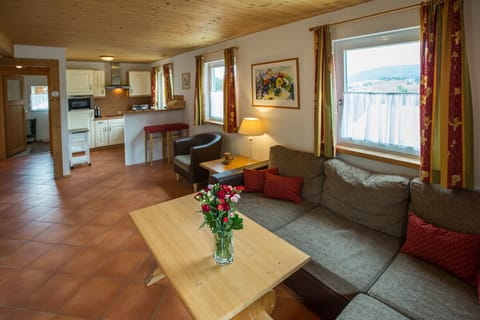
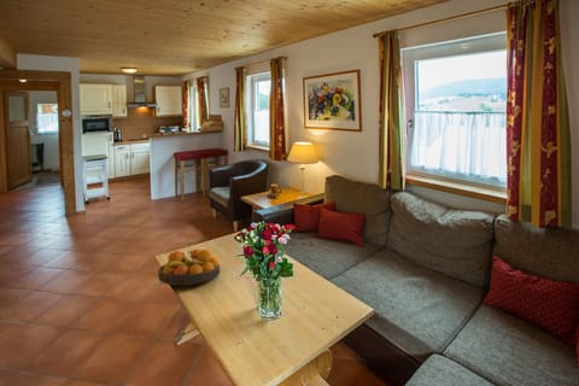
+ fruit bowl [157,247,221,286]
